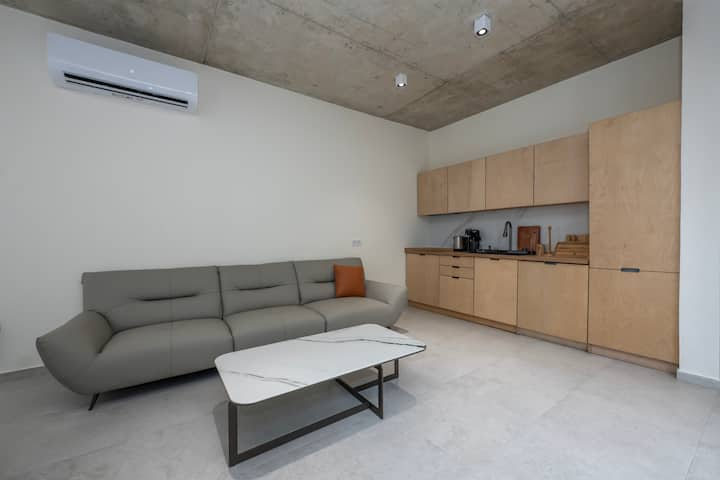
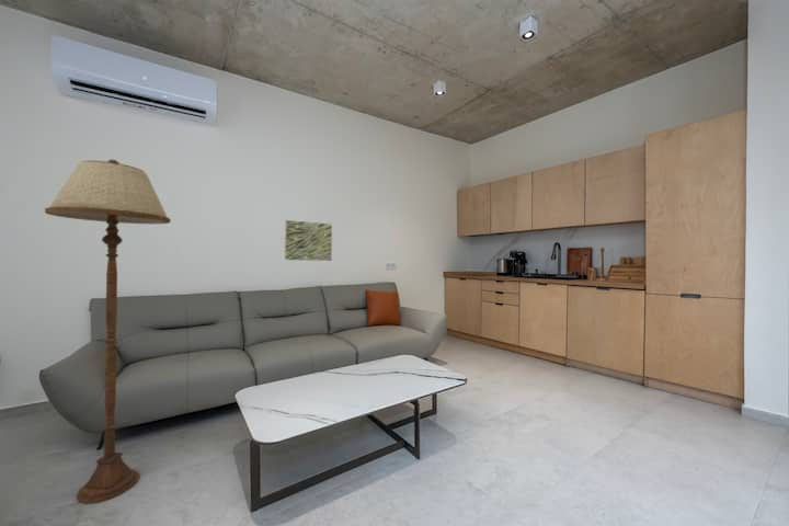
+ floor lamp [44,159,172,505]
+ wall art [284,219,333,262]
